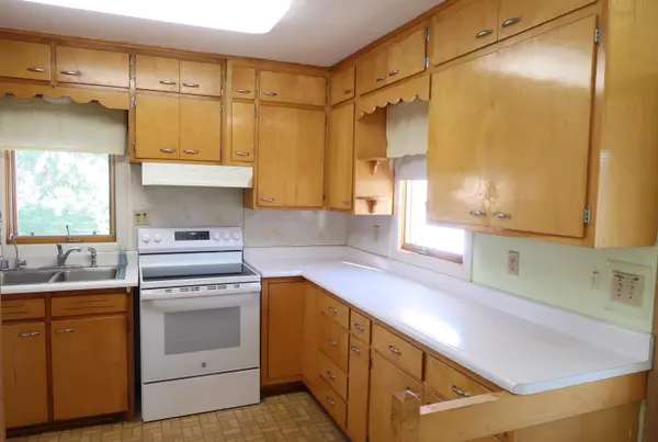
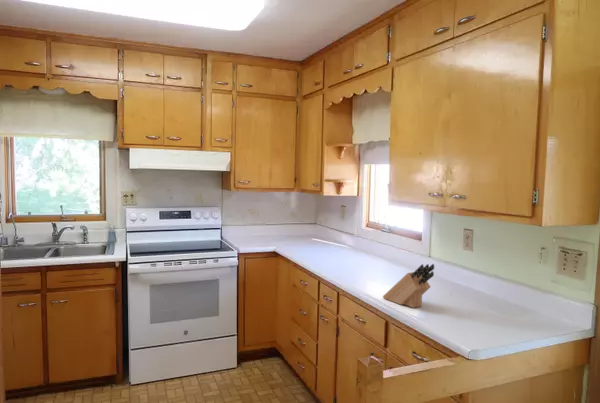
+ knife block [382,263,435,309]
